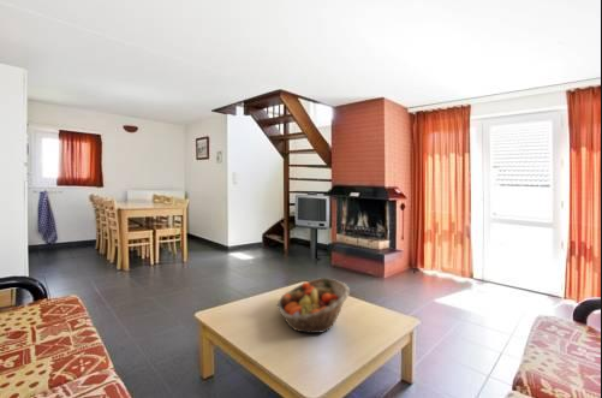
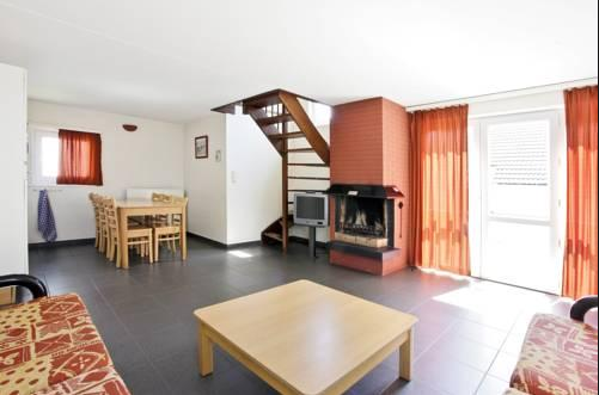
- fruit basket [276,277,351,334]
